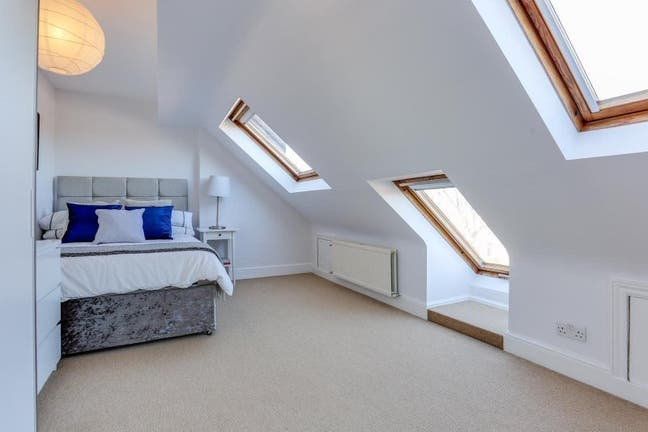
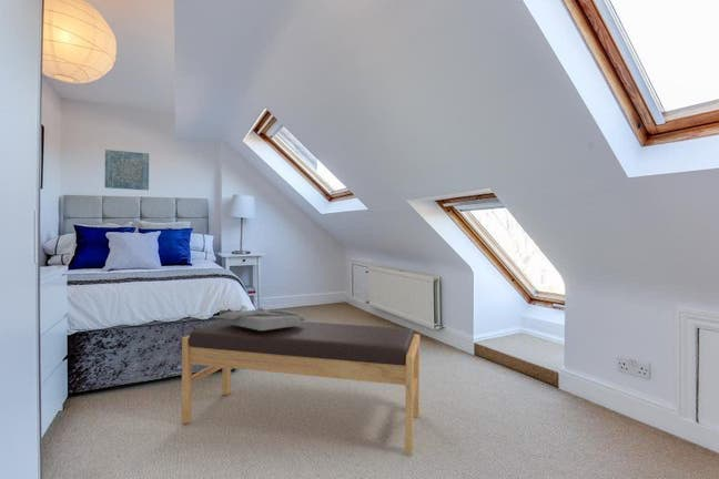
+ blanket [215,306,306,330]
+ bench [181,319,421,457]
+ wall art [104,149,150,192]
